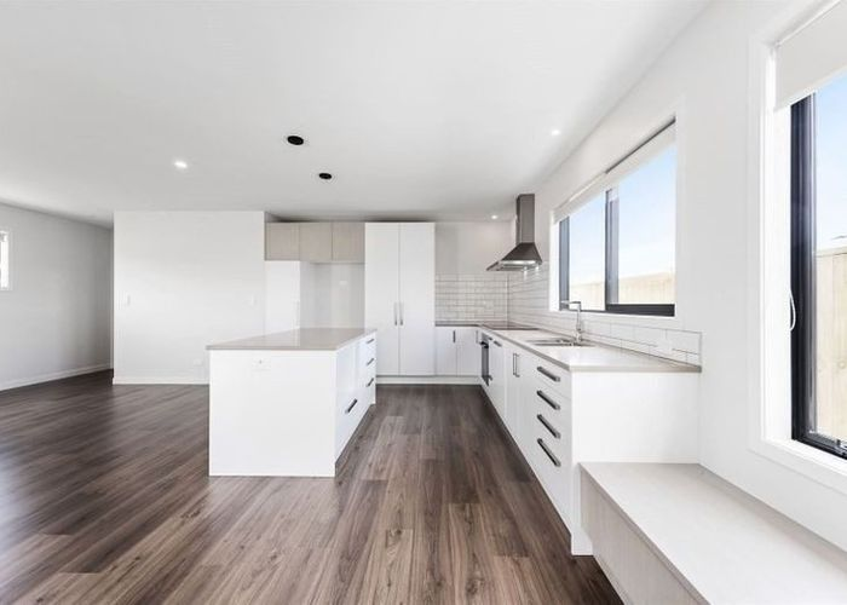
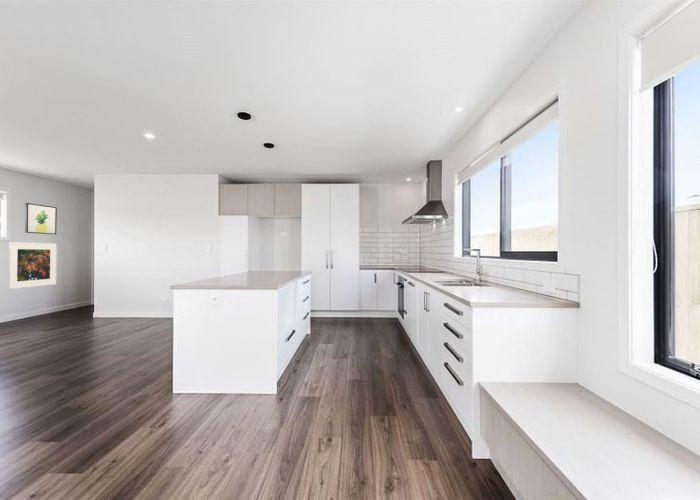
+ wall art [24,202,58,235]
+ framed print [7,241,58,290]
